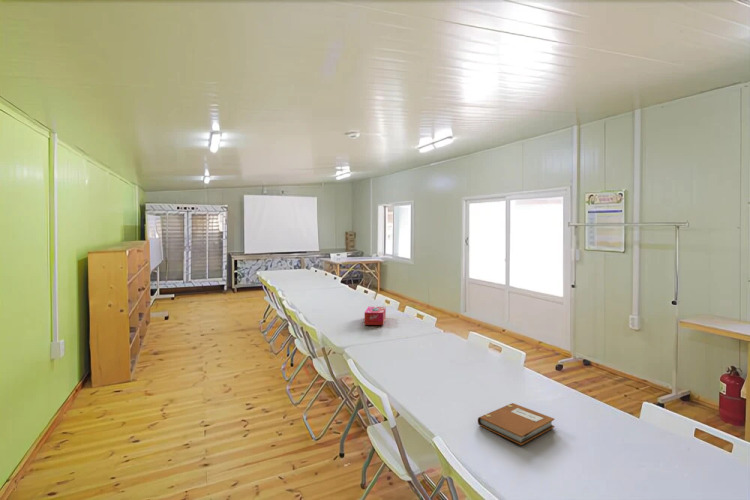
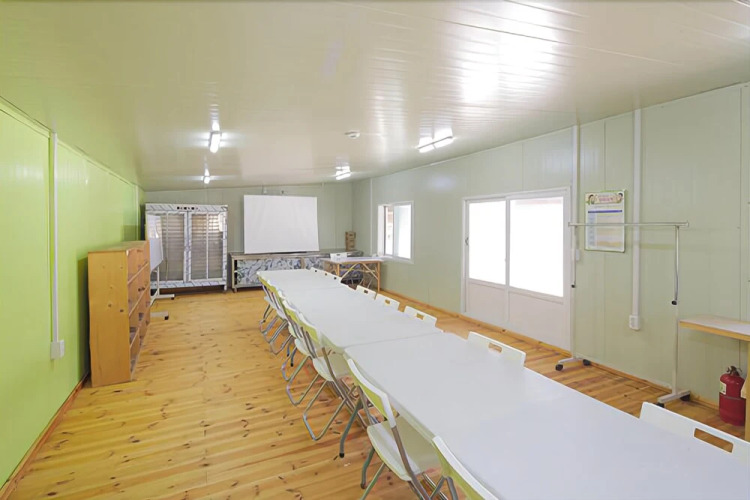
- notebook [477,402,555,446]
- tissue box [364,306,387,326]
